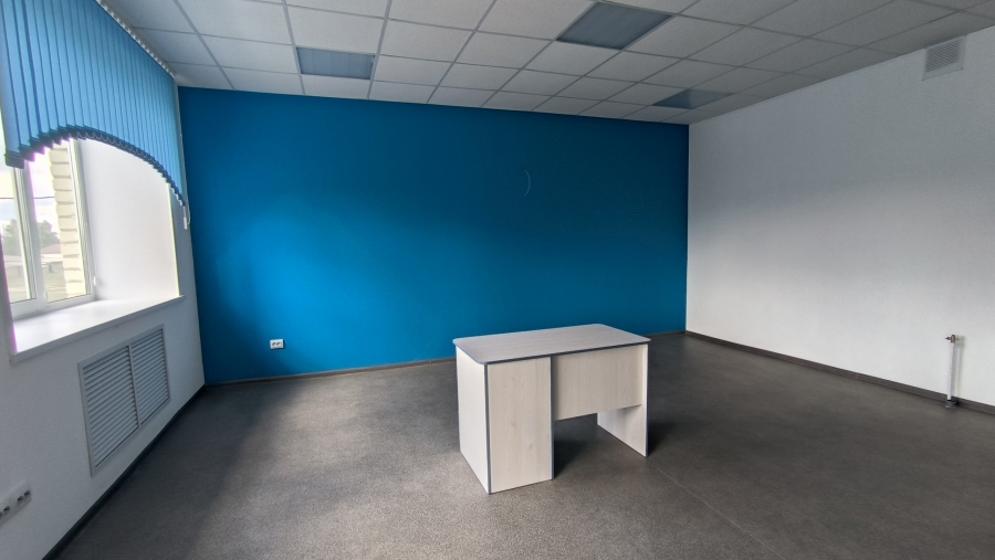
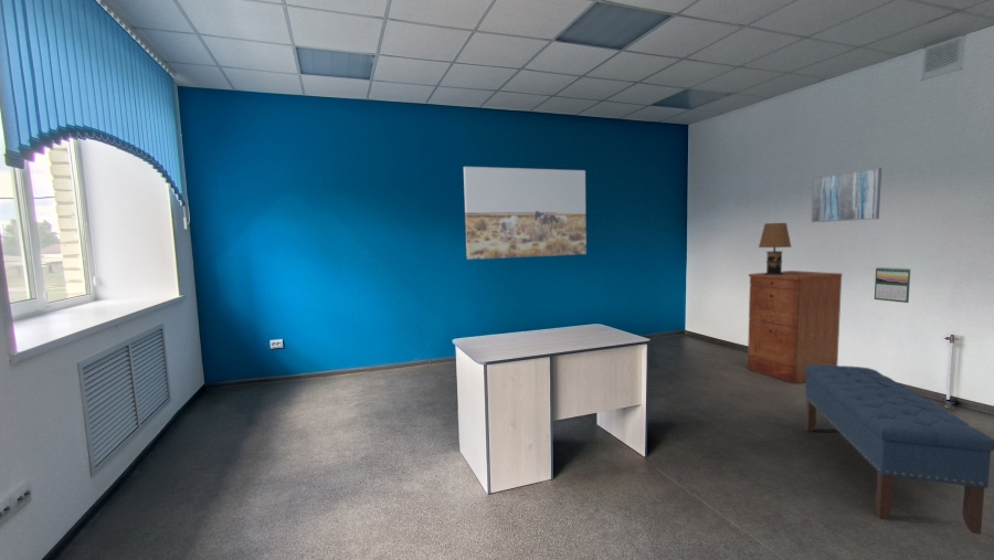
+ calendar [874,266,911,304]
+ wall art [811,167,882,223]
+ filing cabinet [747,270,844,384]
+ wall art [463,166,588,261]
+ bench [804,364,994,536]
+ table lamp [758,222,793,275]
